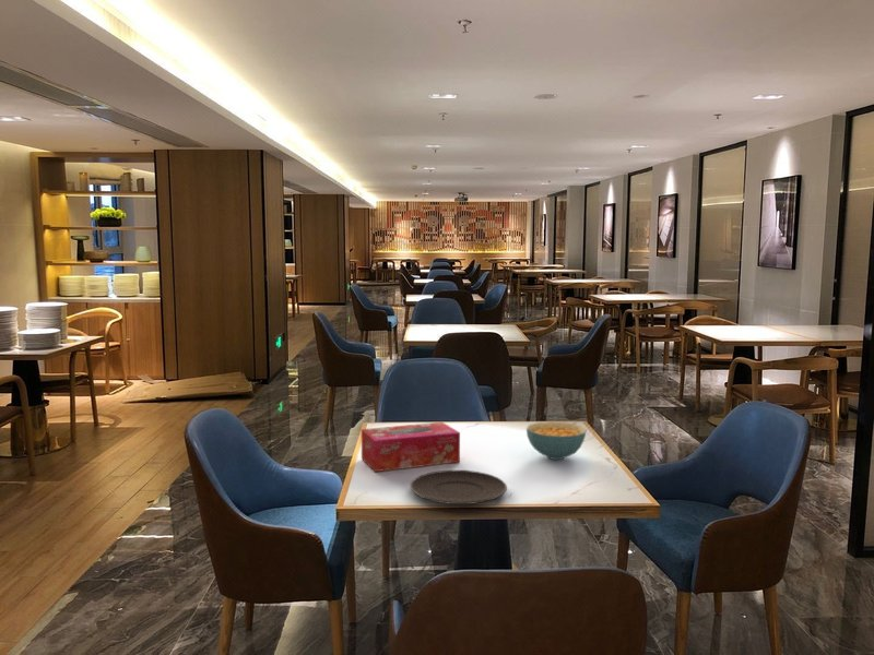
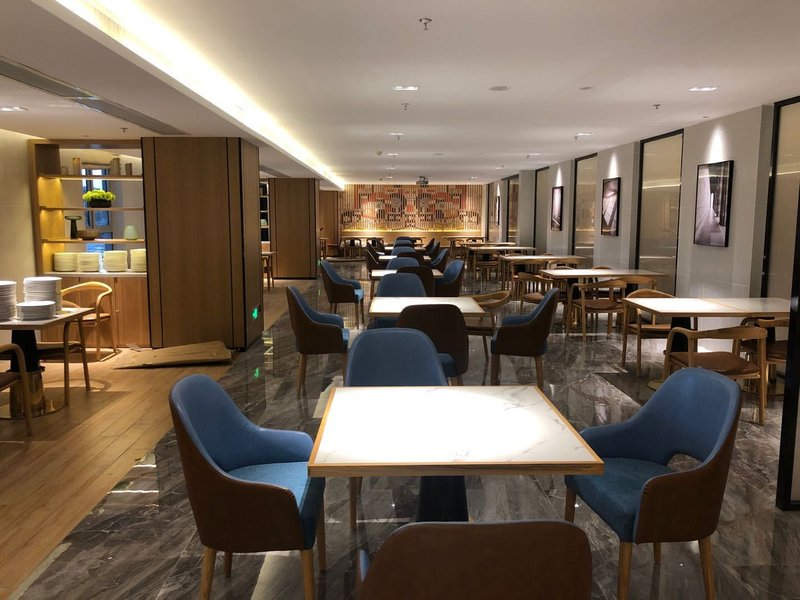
- cereal bowl [525,420,588,461]
- plate [409,469,508,505]
- tissue box [361,421,461,473]
